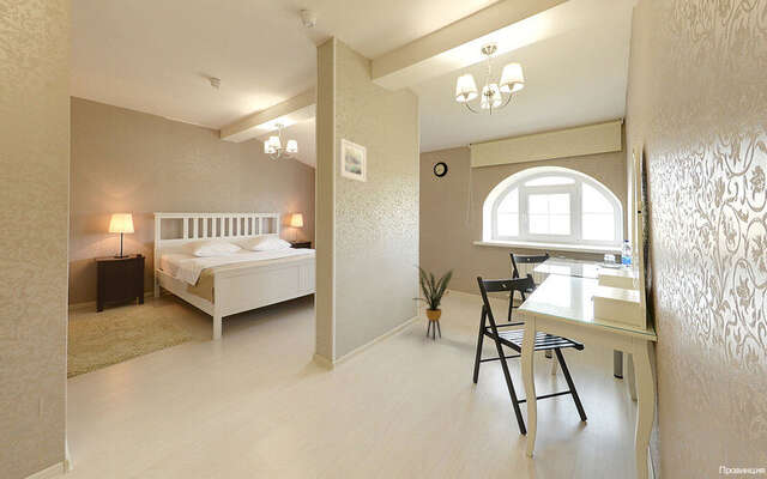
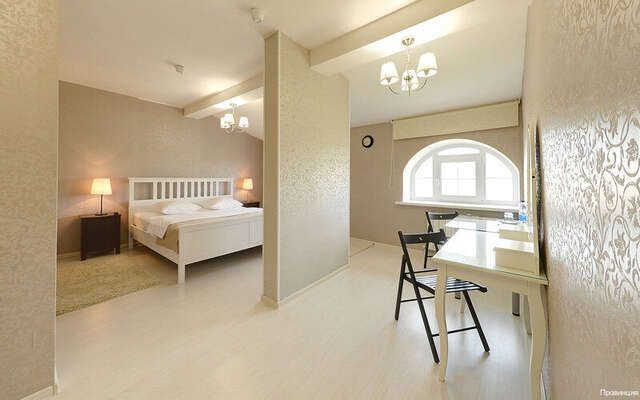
- house plant [410,262,459,341]
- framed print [338,137,367,184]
